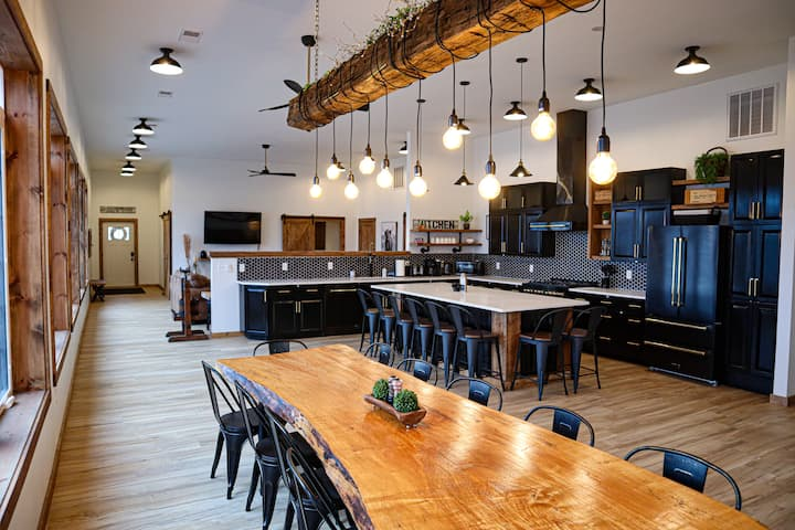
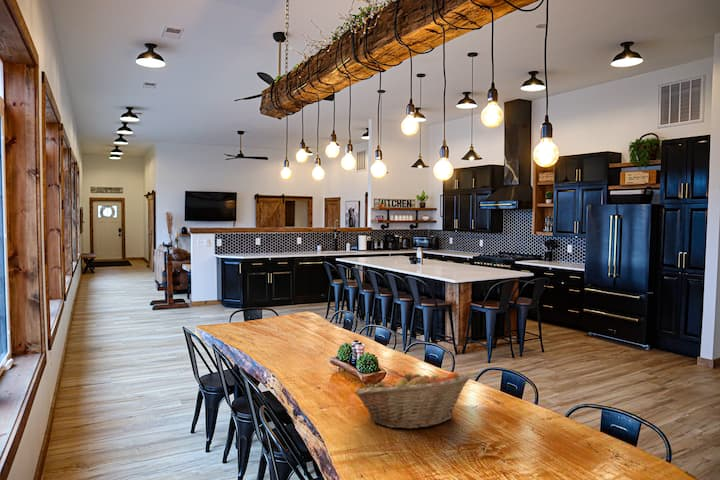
+ fruit basket [353,370,471,430]
